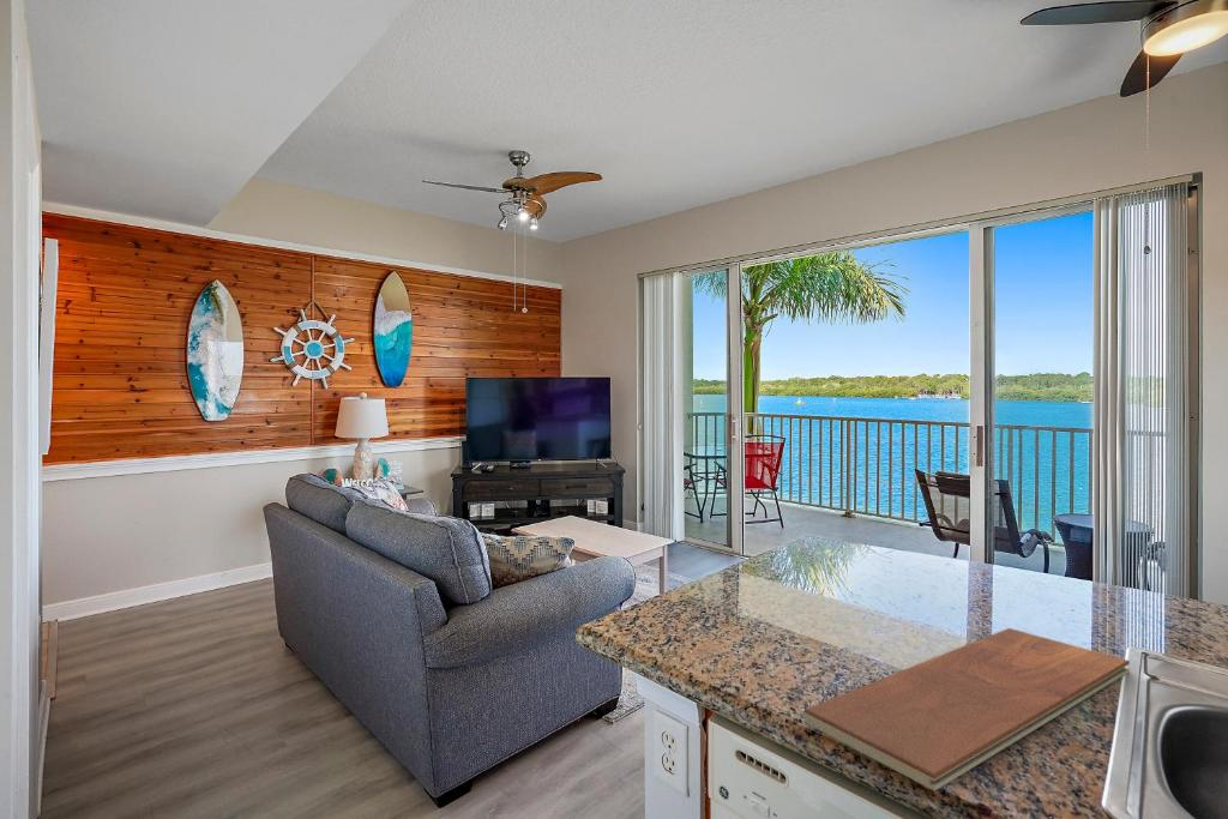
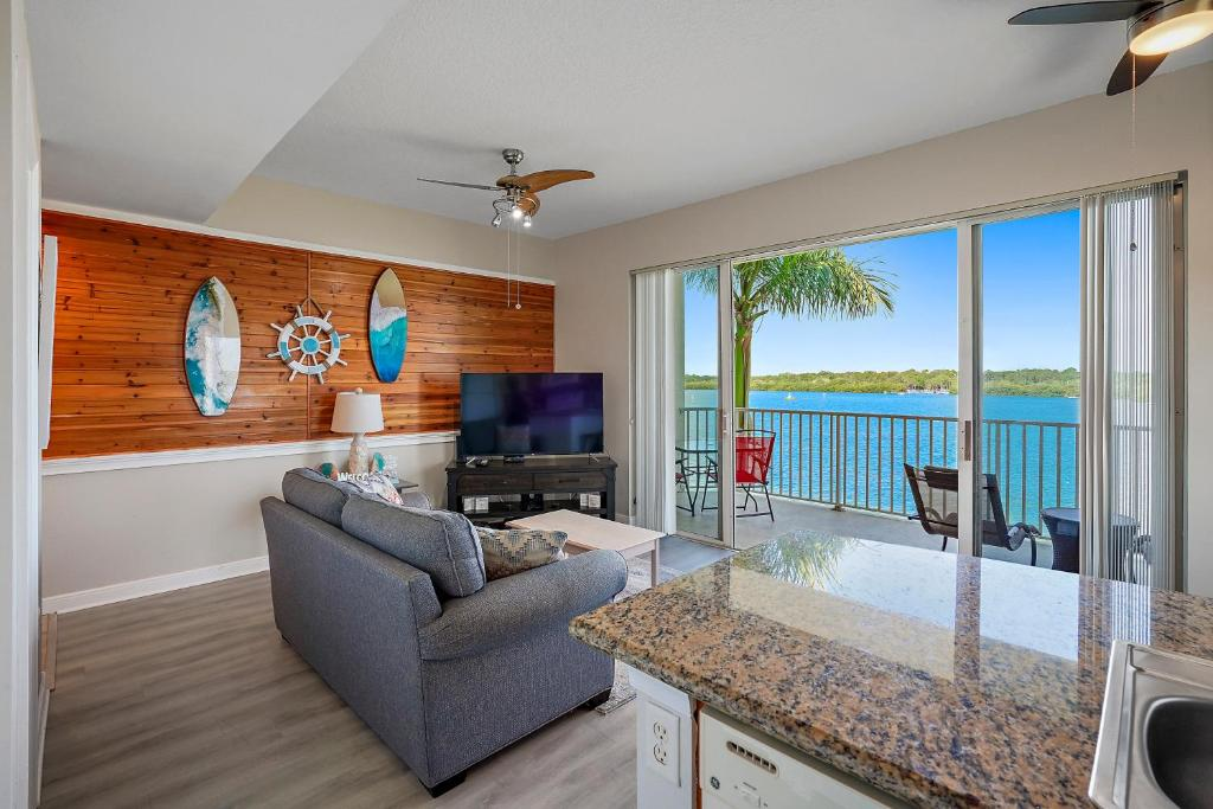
- chopping board [800,627,1131,793]
